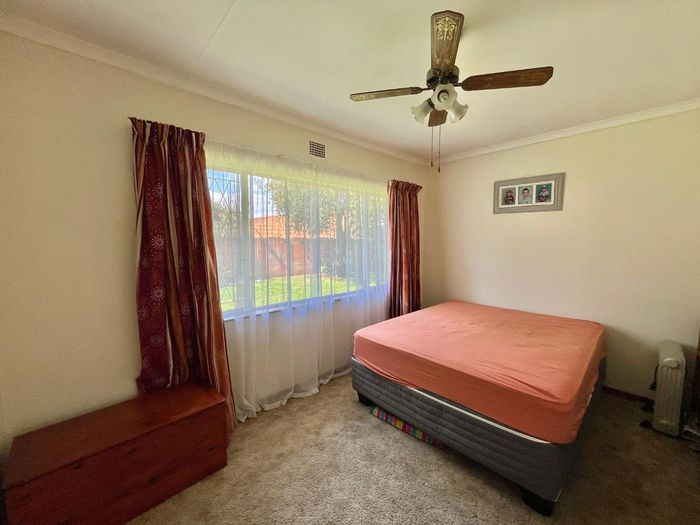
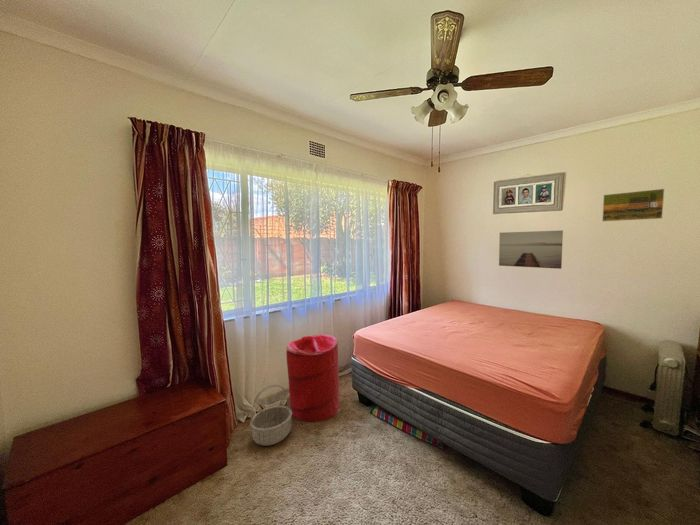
+ basket [249,384,293,447]
+ laundry hamper [285,333,341,423]
+ wall art [498,230,564,270]
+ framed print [601,188,665,222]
